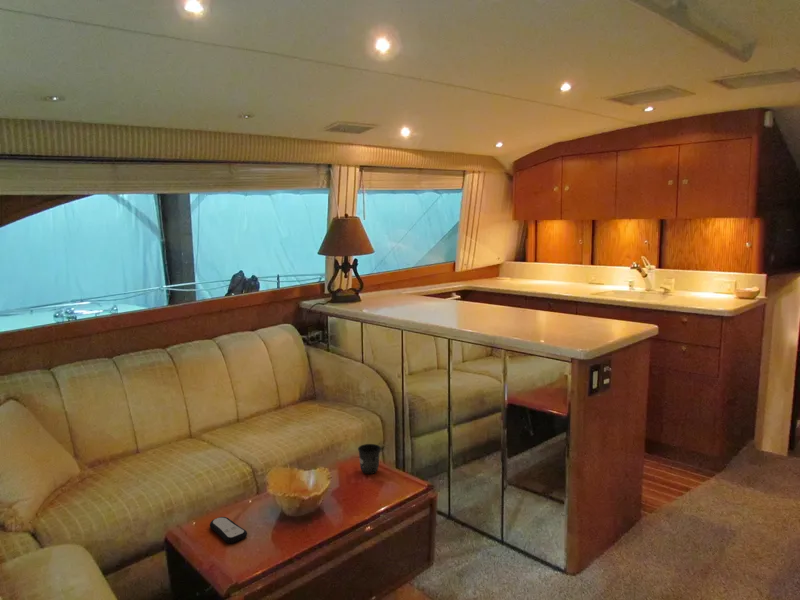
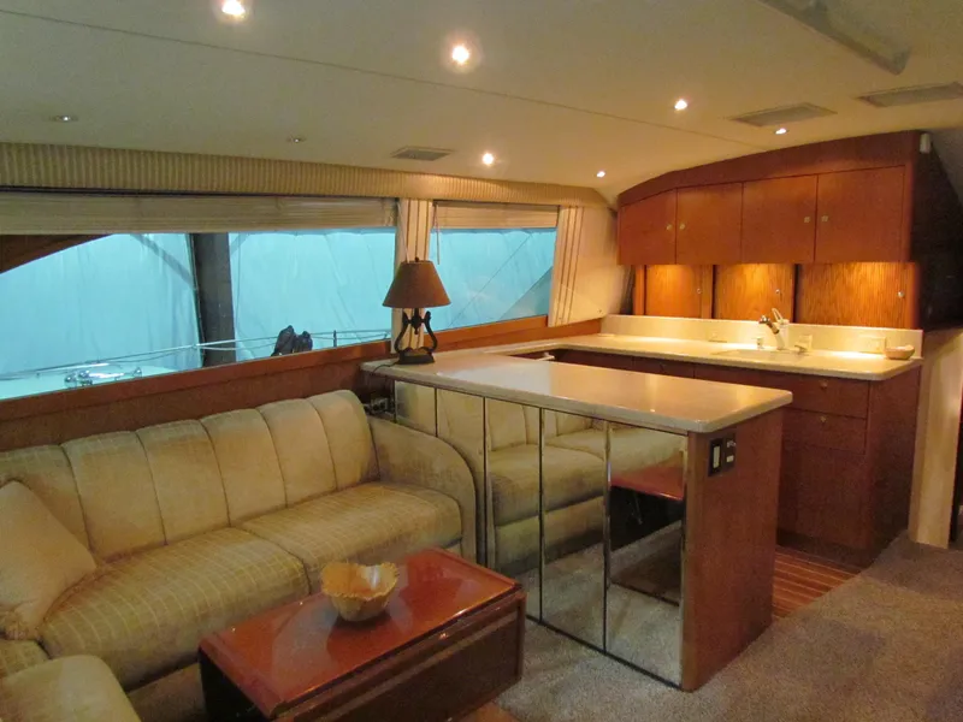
- mug [357,443,382,475]
- remote control [209,516,248,544]
